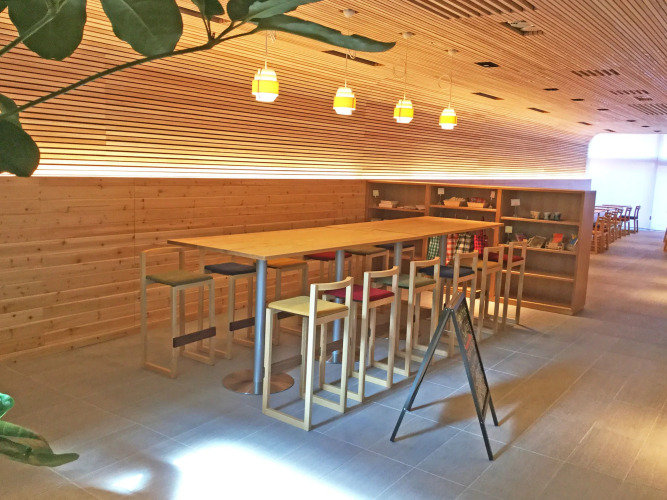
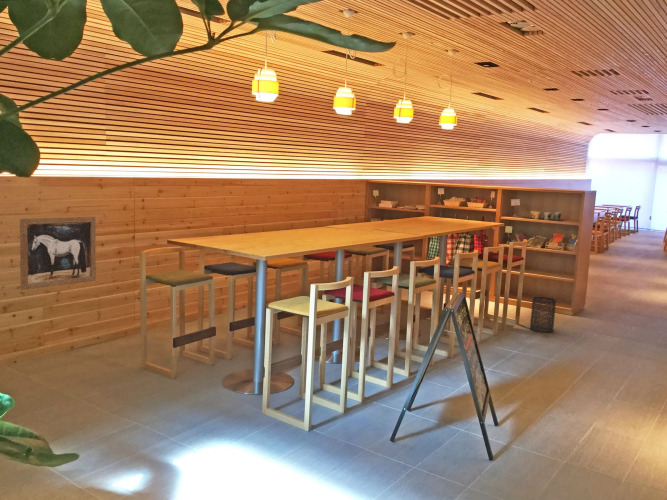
+ wall art [19,216,97,291]
+ trash can [529,296,557,333]
